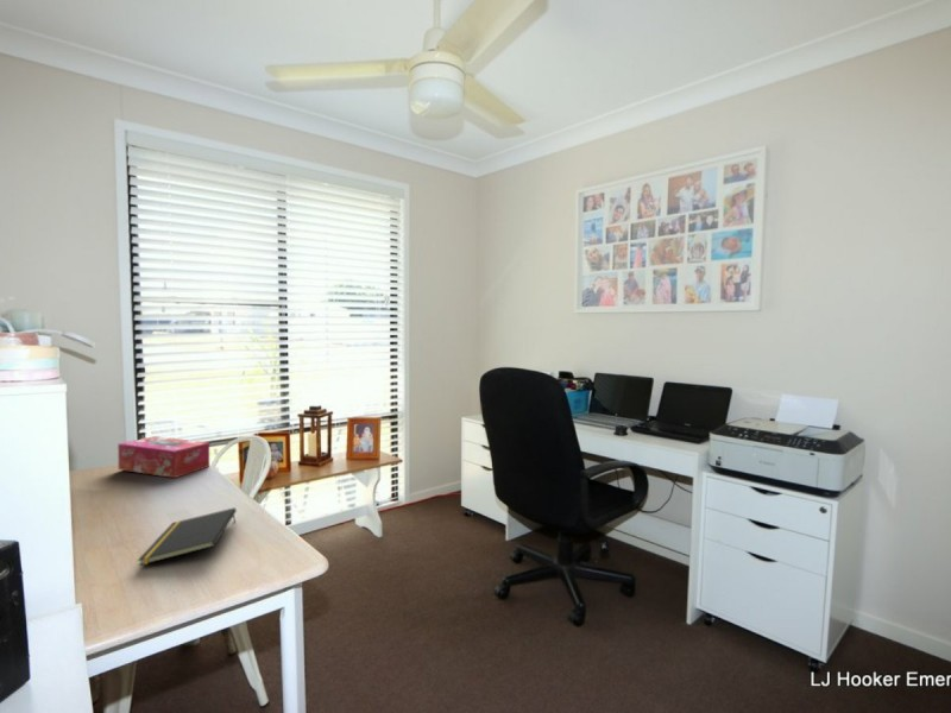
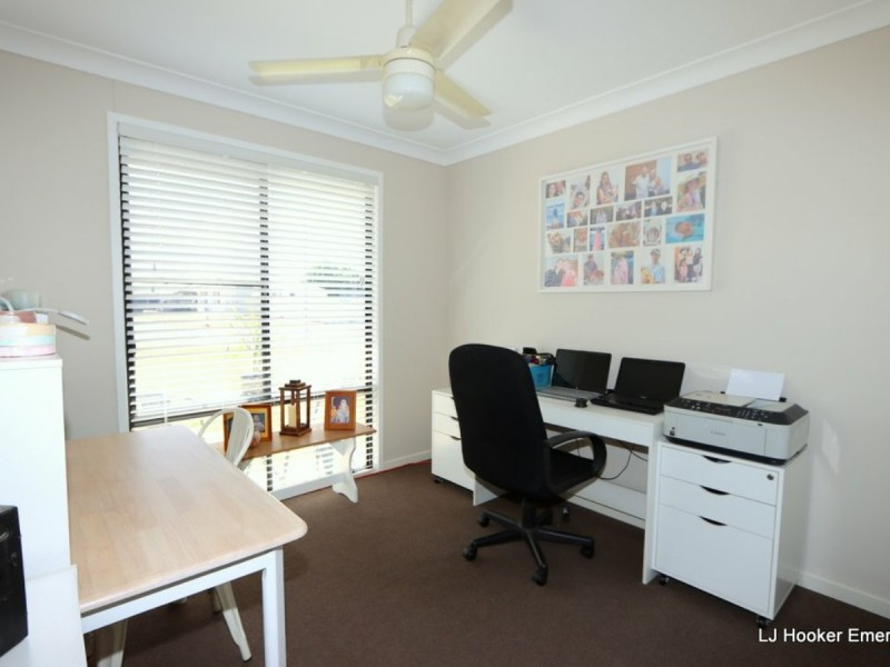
- tissue box [116,435,210,479]
- notepad [137,506,238,567]
